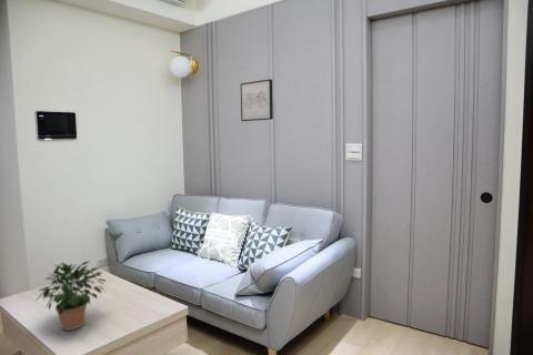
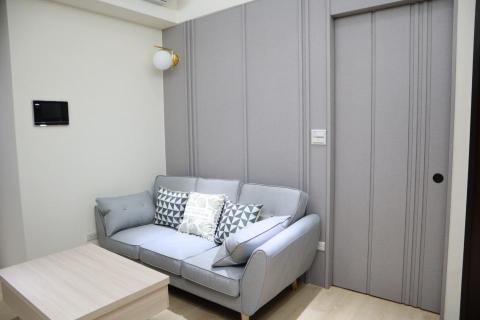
- wall art [240,78,274,122]
- potted plant [34,261,108,332]
